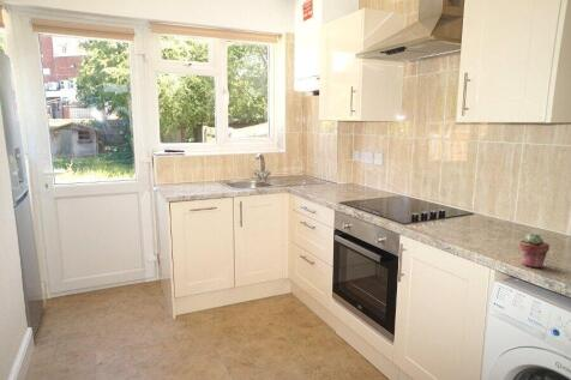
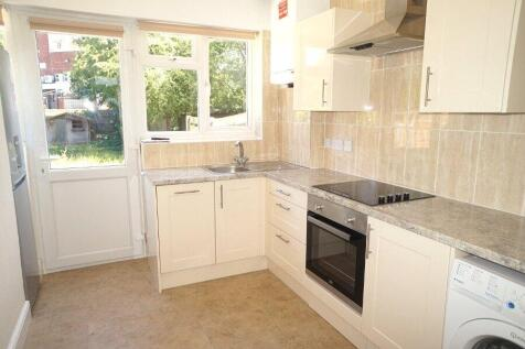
- potted succulent [518,233,551,269]
